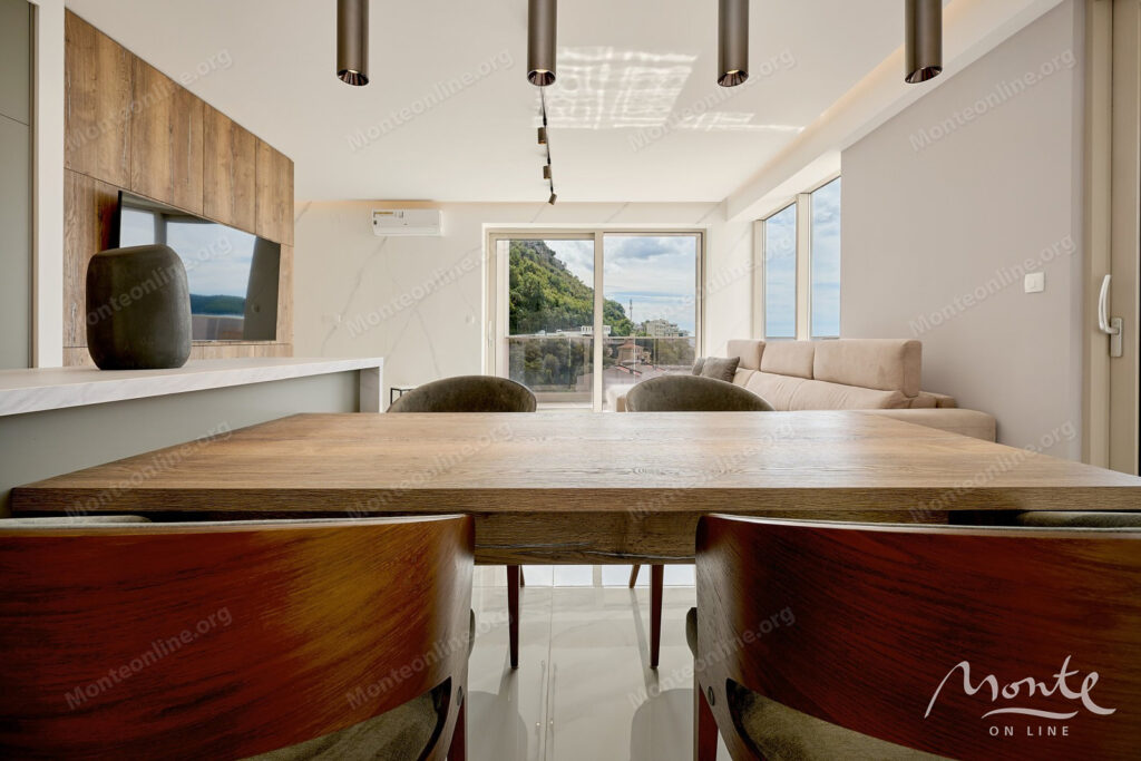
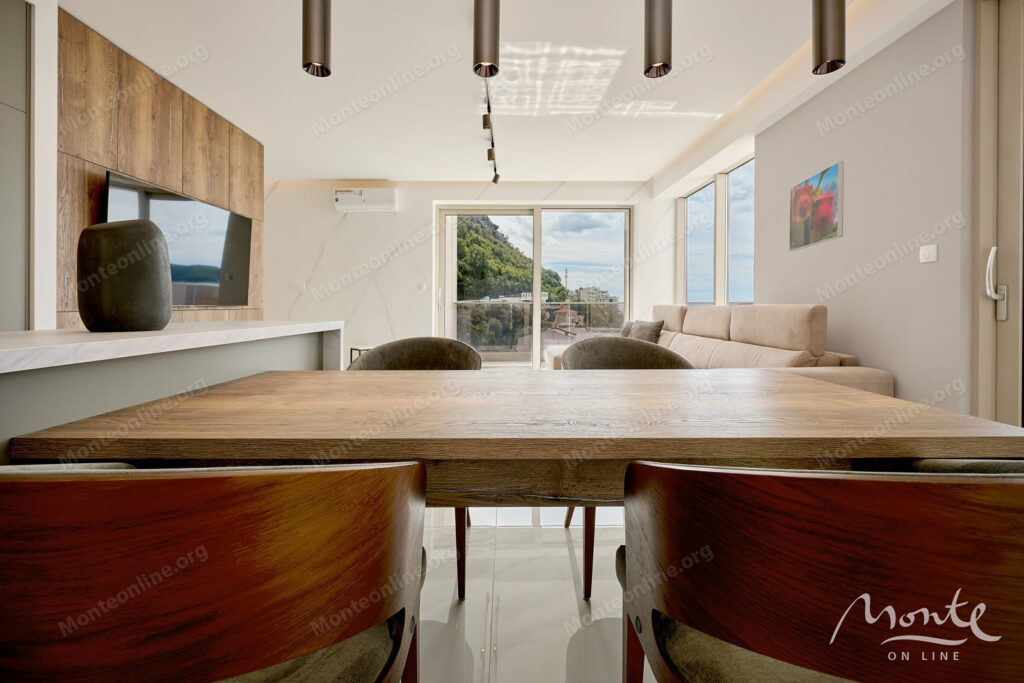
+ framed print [788,161,845,252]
